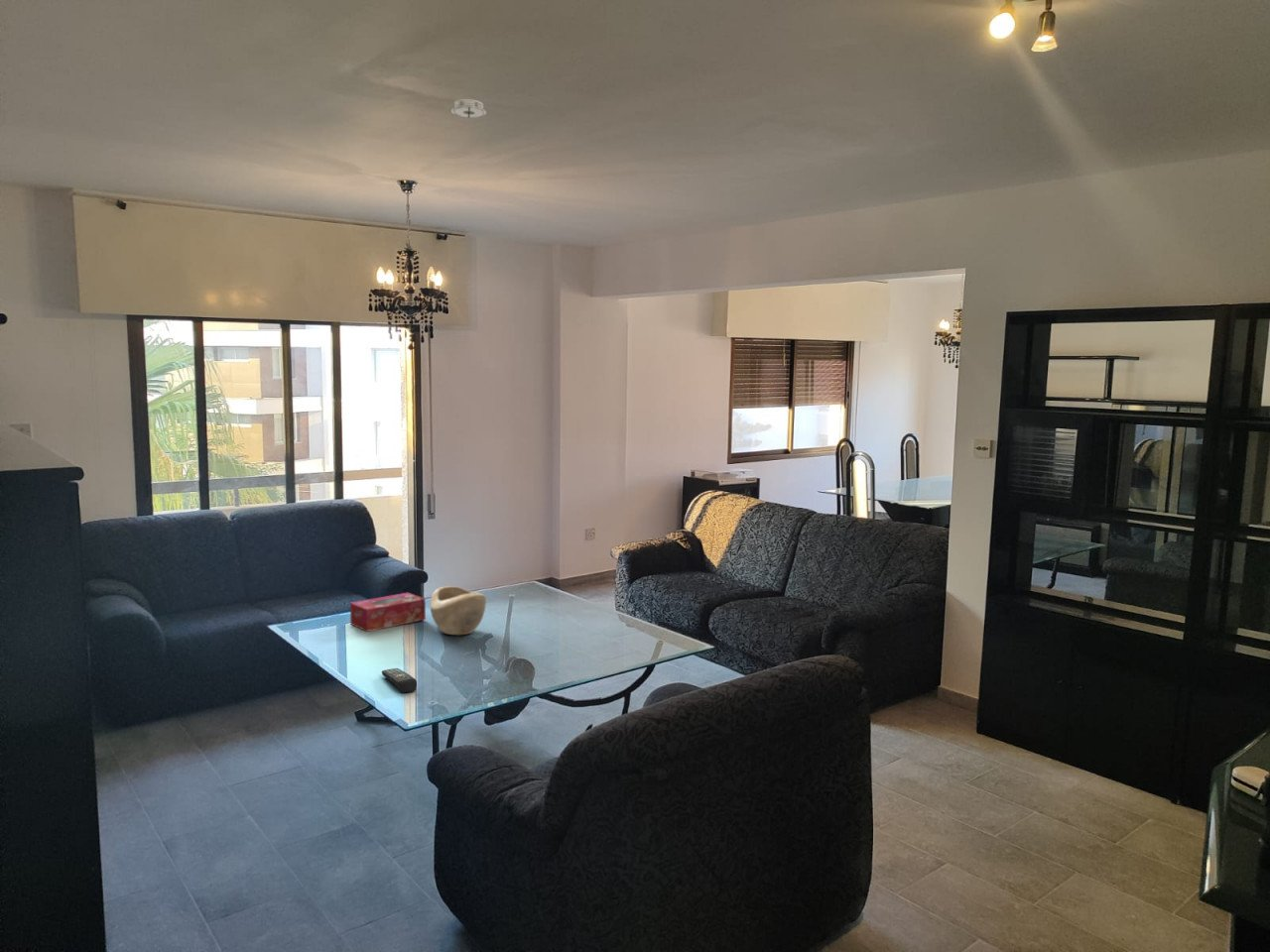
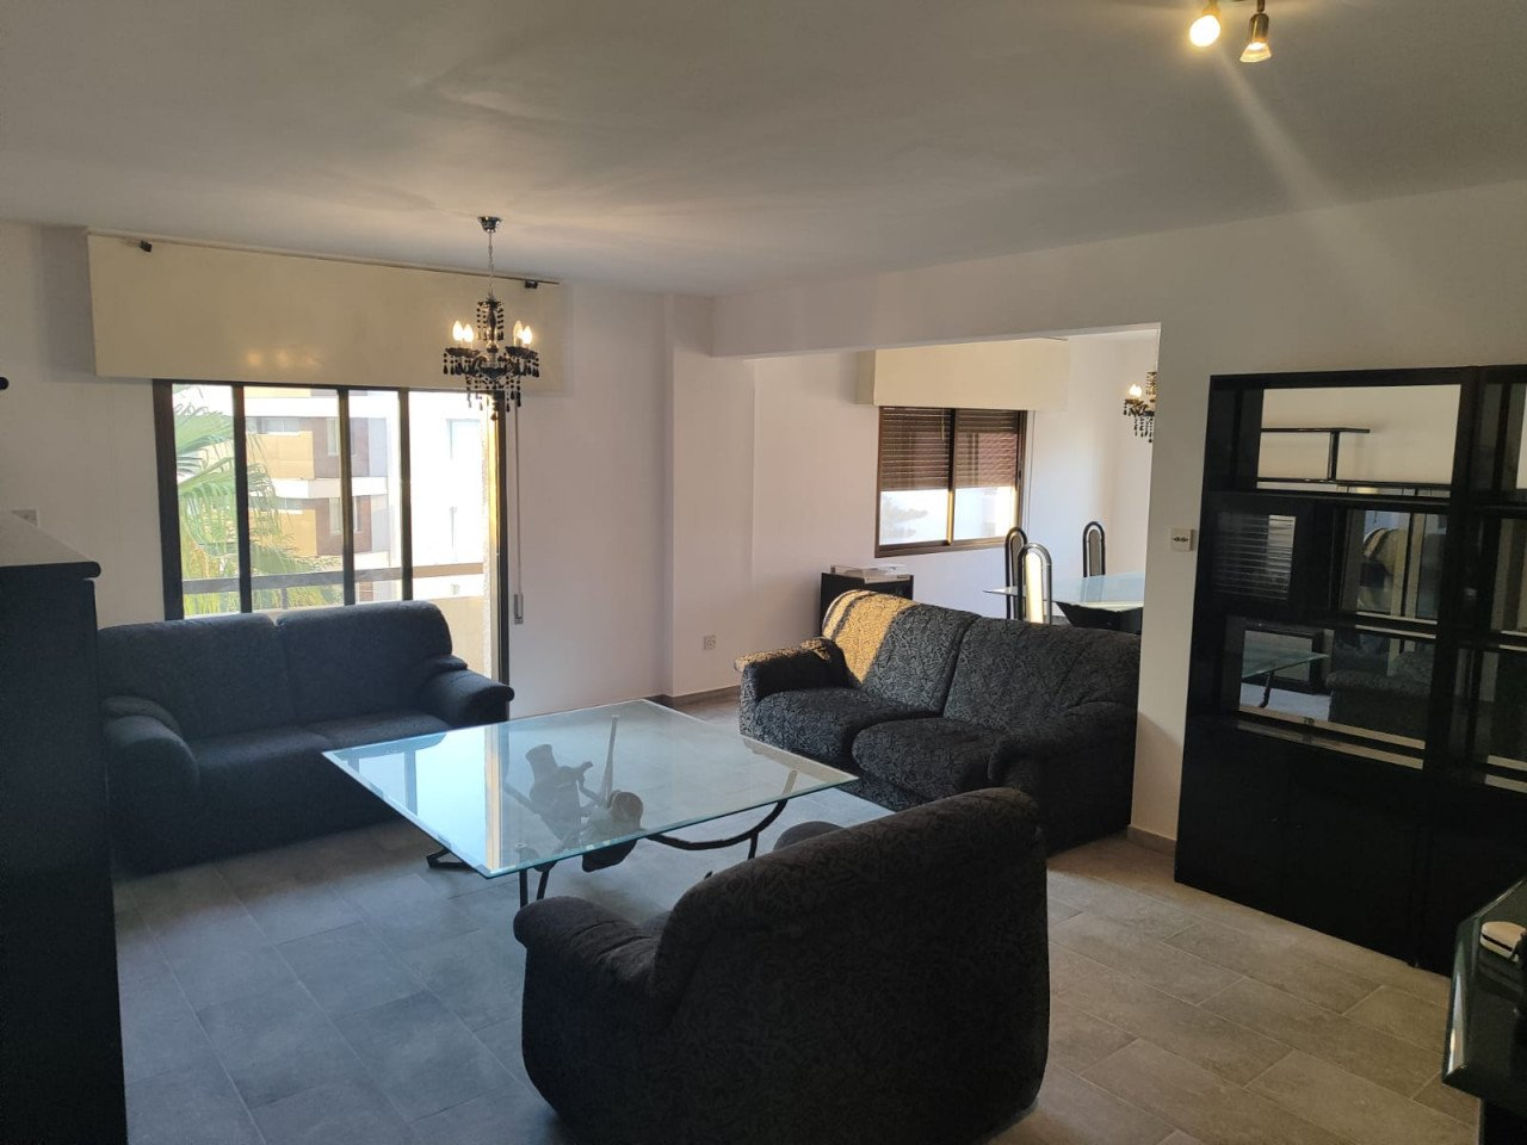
- remote control [381,667,418,694]
- smoke detector [448,98,487,119]
- decorative bowl [429,585,487,636]
- tissue box [349,592,427,633]
